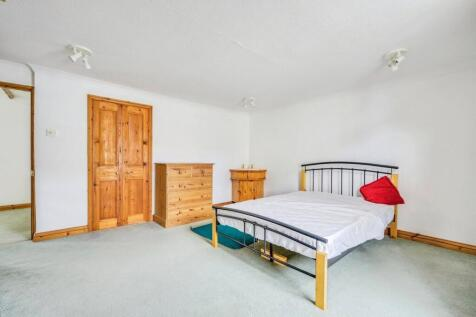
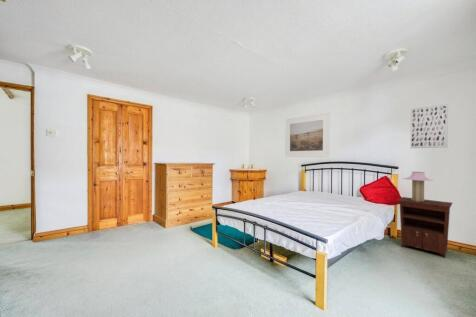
+ nightstand [397,196,453,259]
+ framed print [284,112,330,158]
+ table lamp [402,171,434,201]
+ wall art [410,103,449,149]
